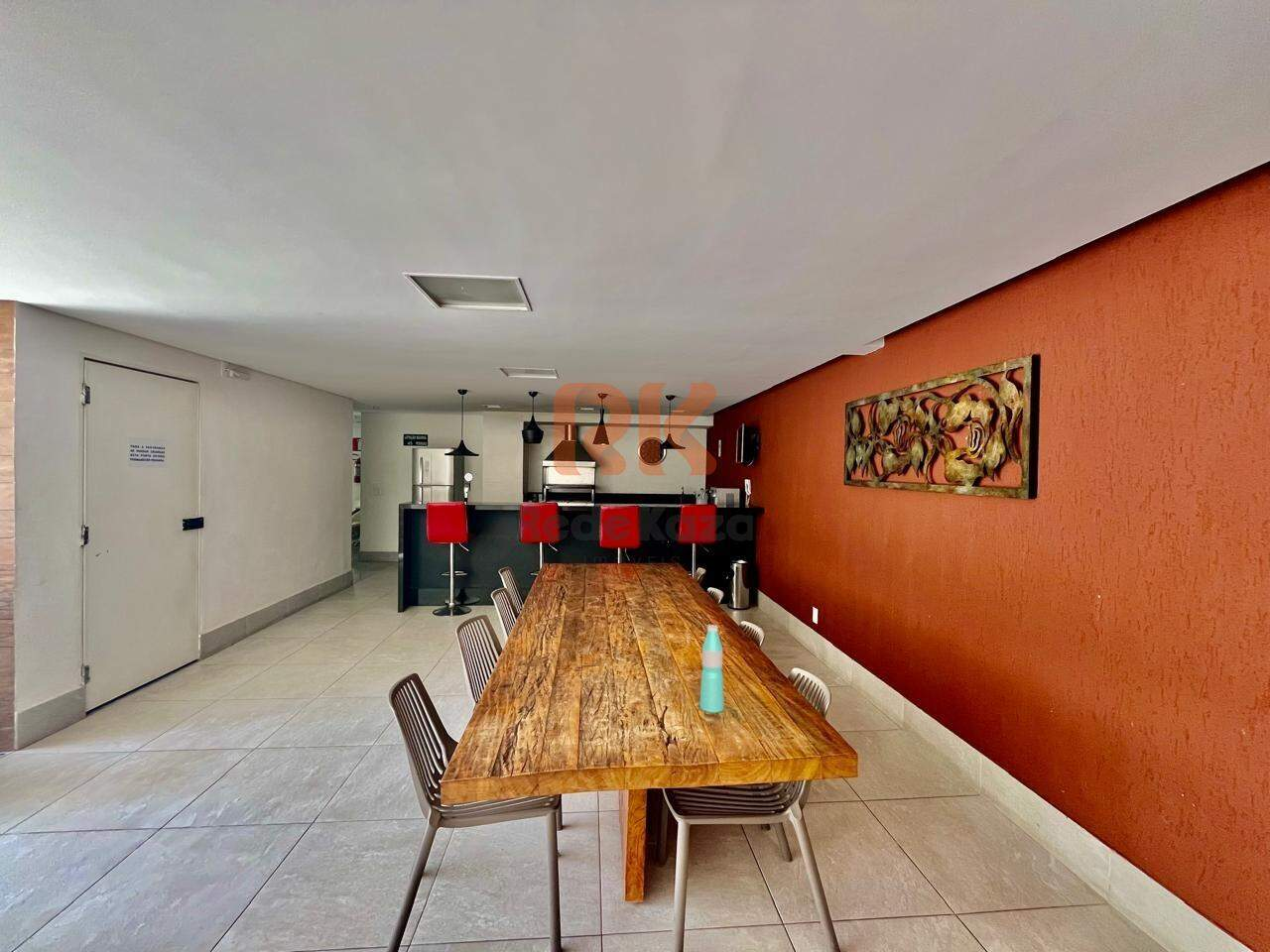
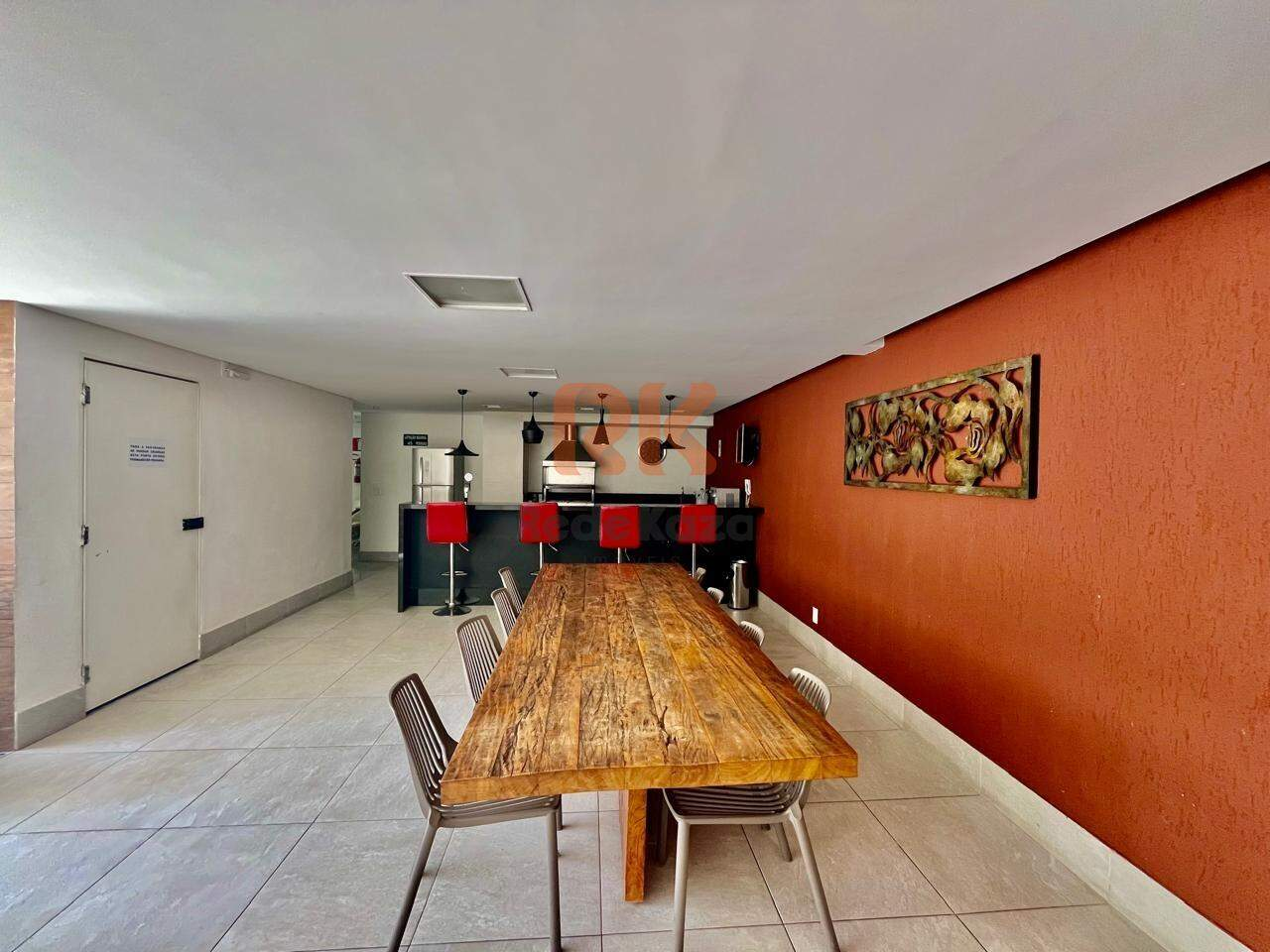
- water bottle [699,624,725,713]
